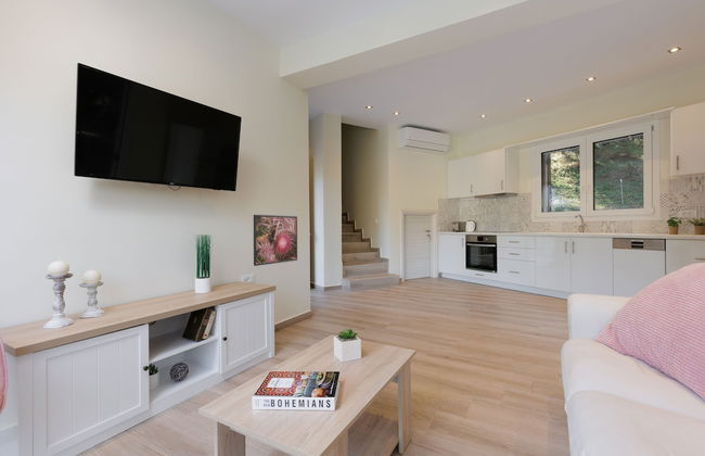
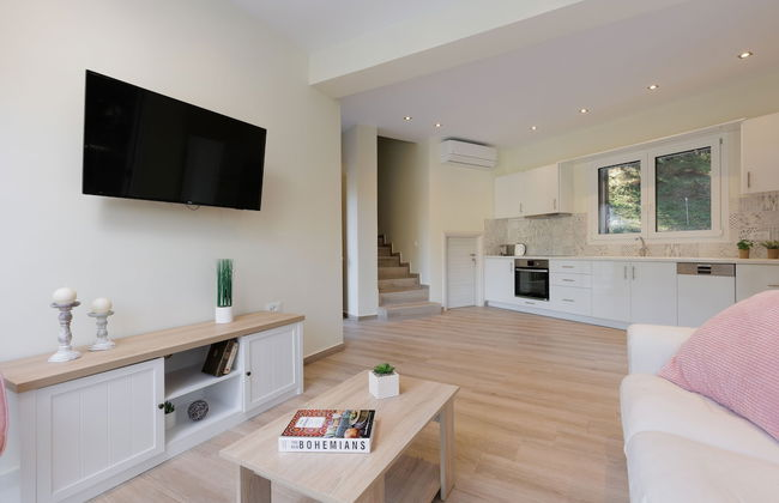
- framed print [253,214,298,267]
